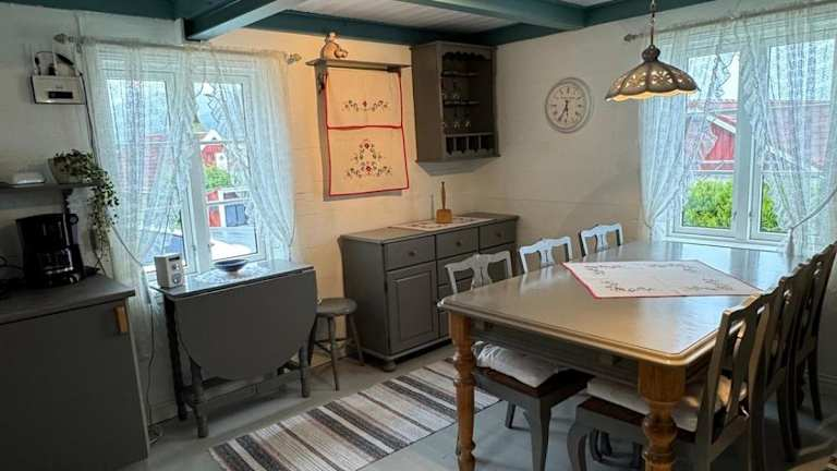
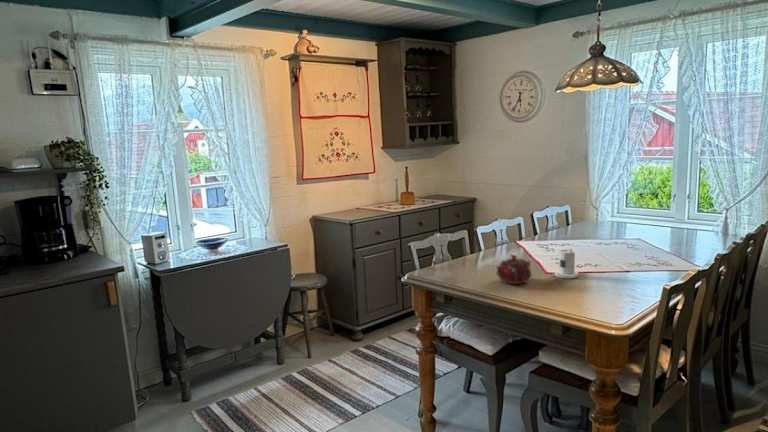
+ teapot [494,254,533,285]
+ candle [554,247,579,279]
